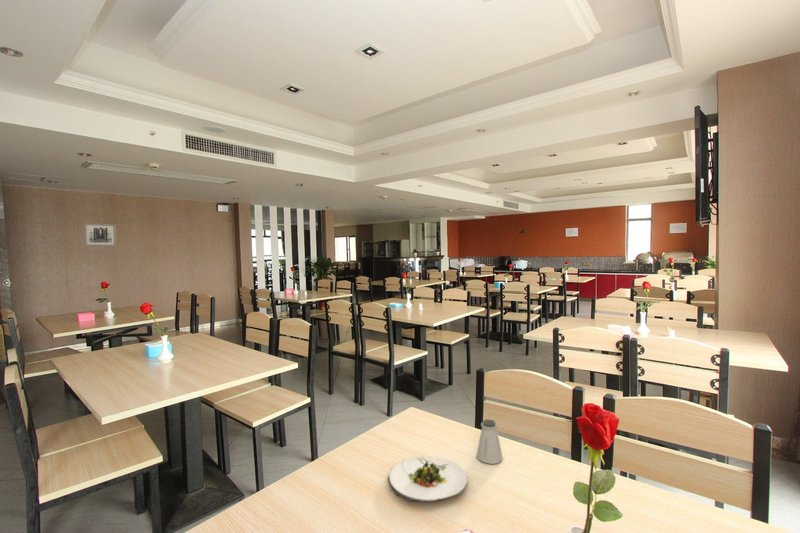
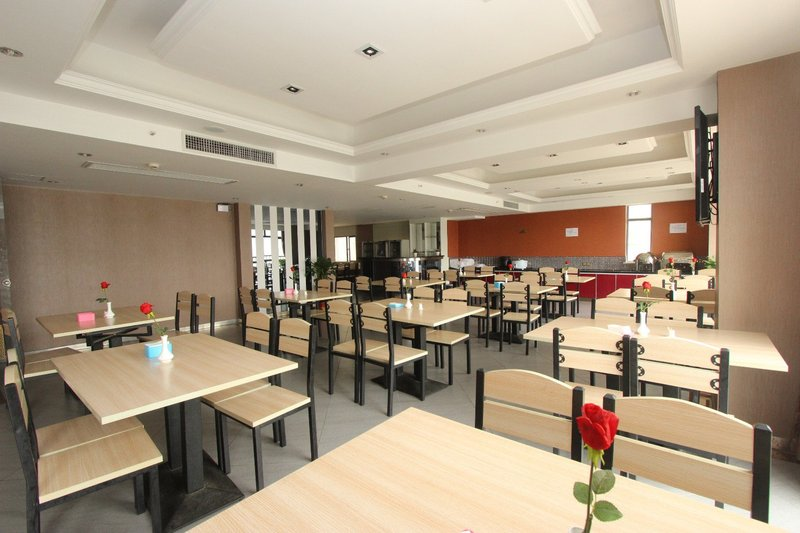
- salad plate [387,455,469,503]
- wall art [83,222,118,247]
- saltshaker [476,418,503,465]
